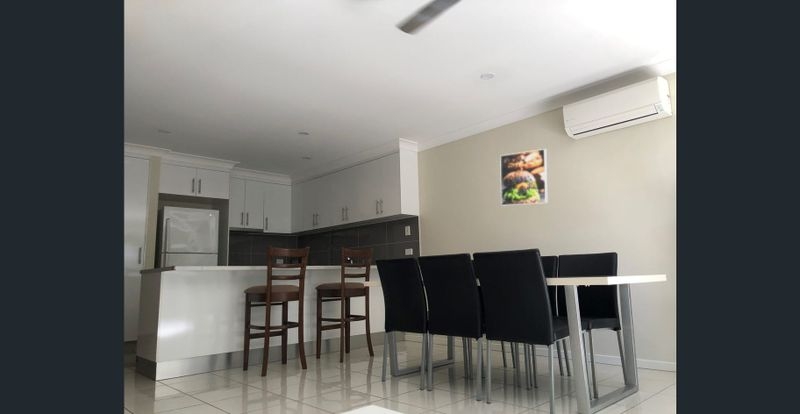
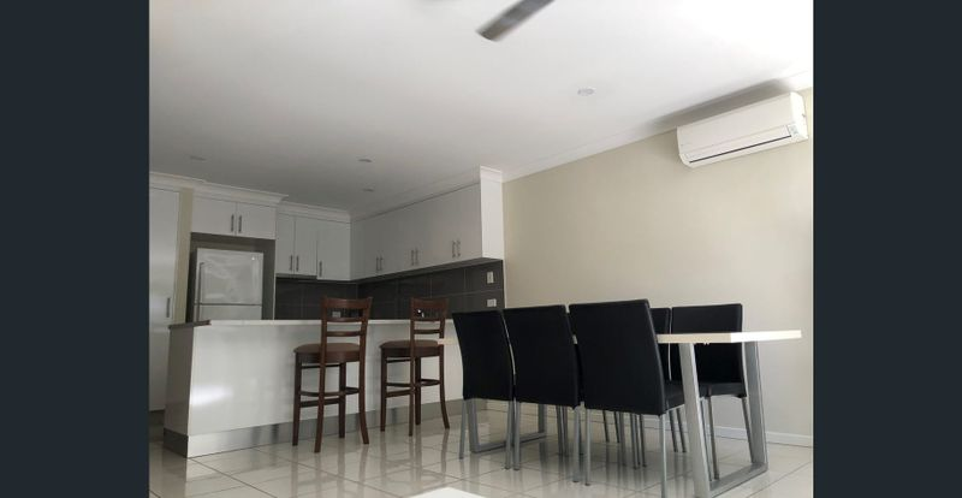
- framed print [499,148,549,207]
